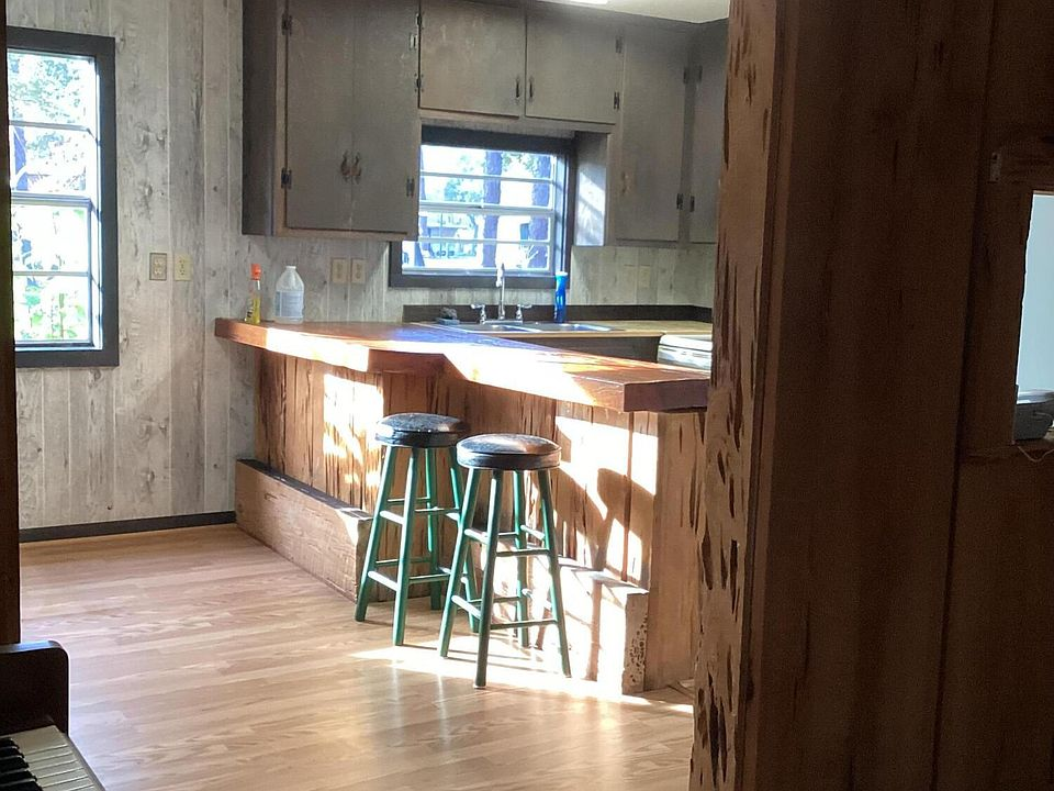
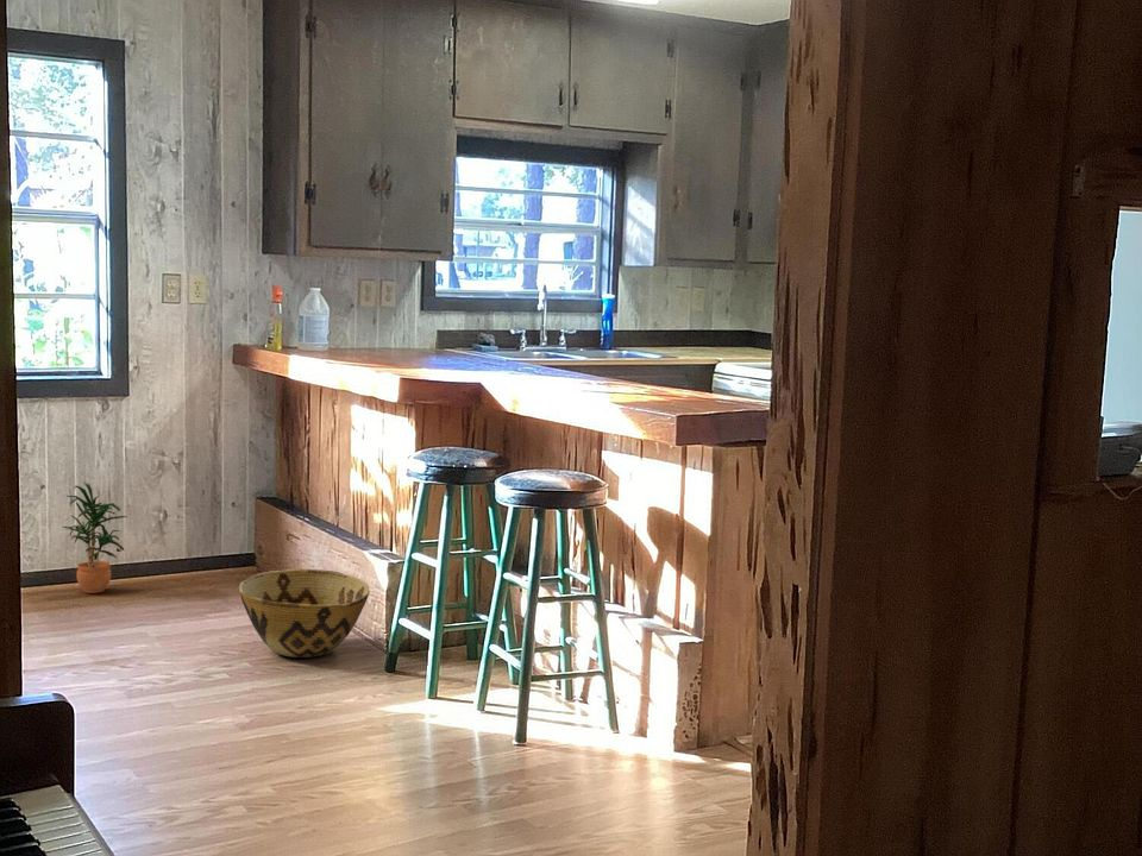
+ potted plant [61,482,127,594]
+ woven basket [238,568,371,659]
